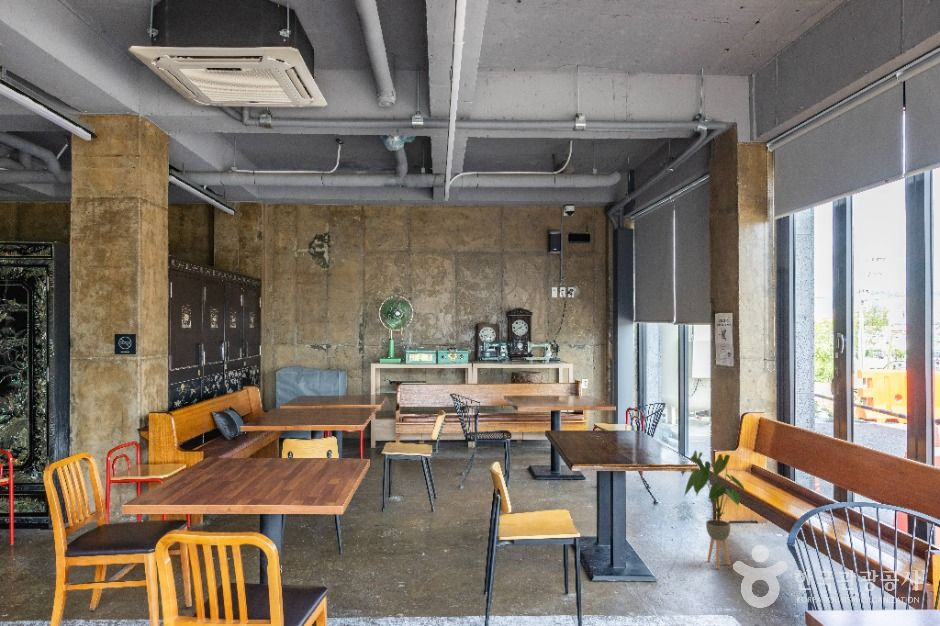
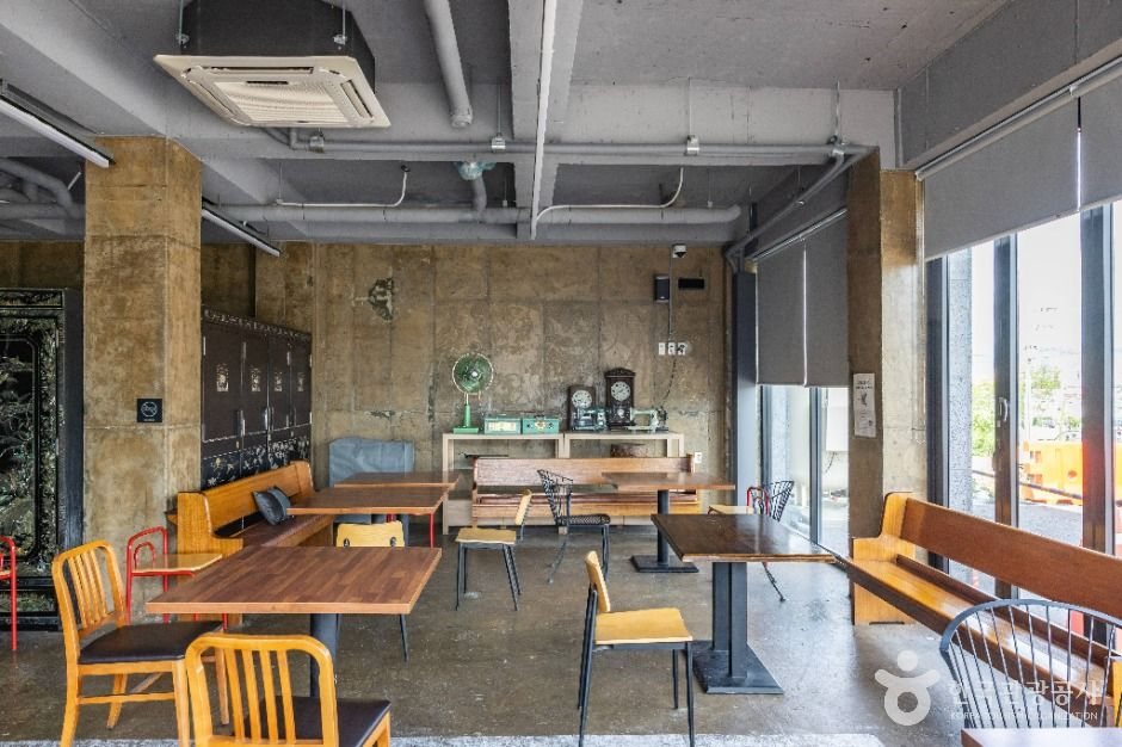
- house plant [680,449,746,570]
